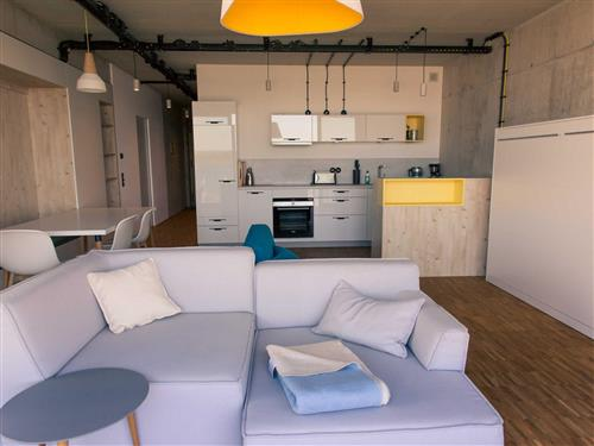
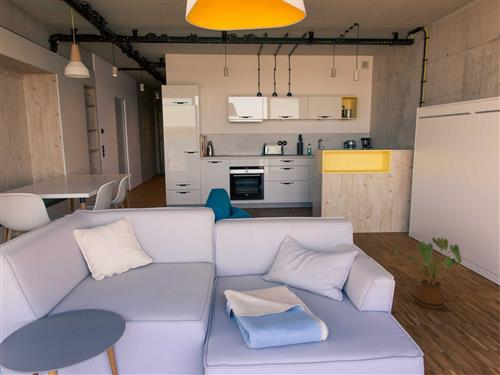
+ house plant [393,236,462,310]
